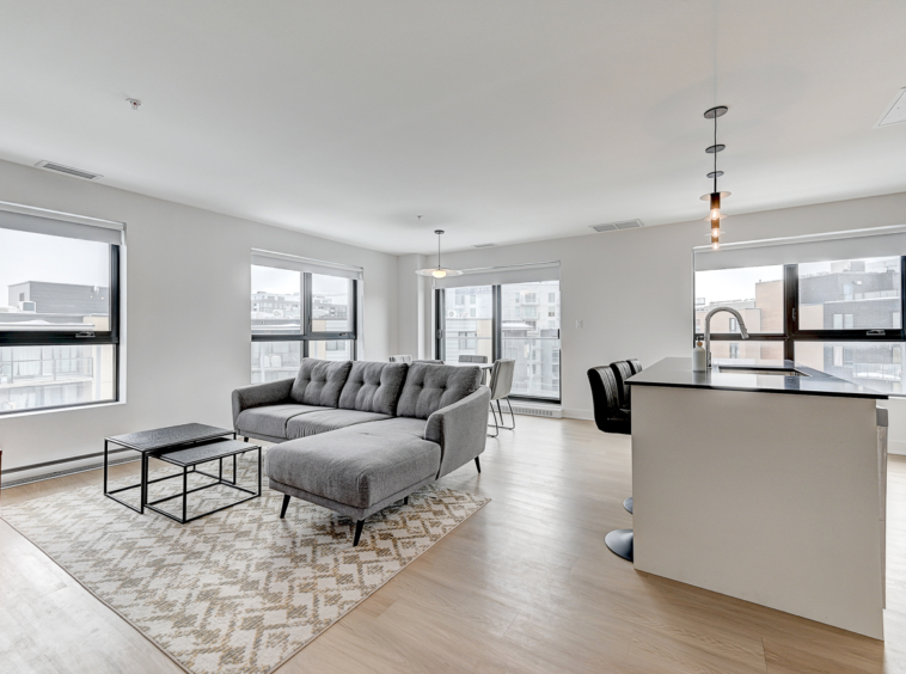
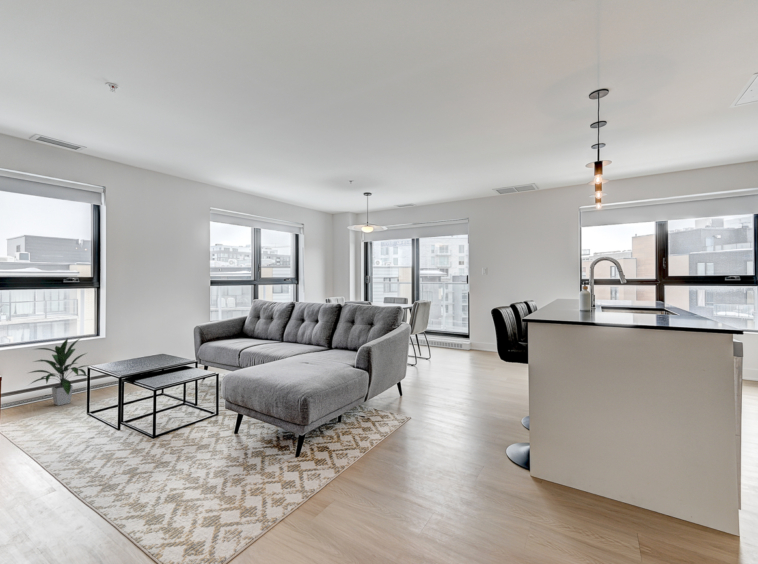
+ indoor plant [26,337,88,406]
